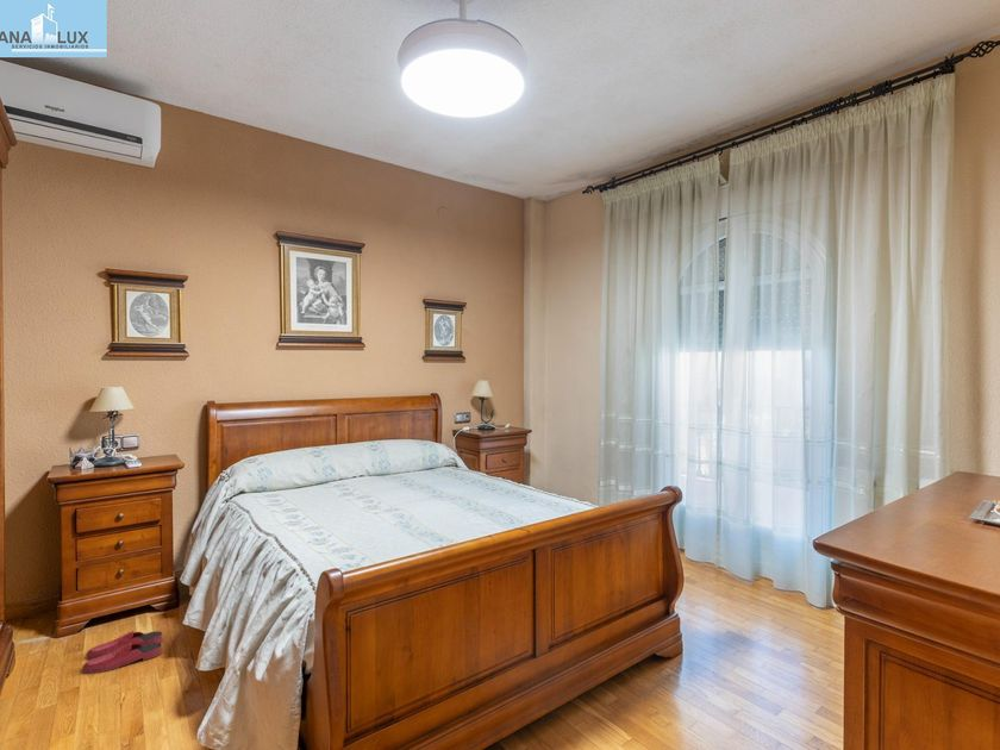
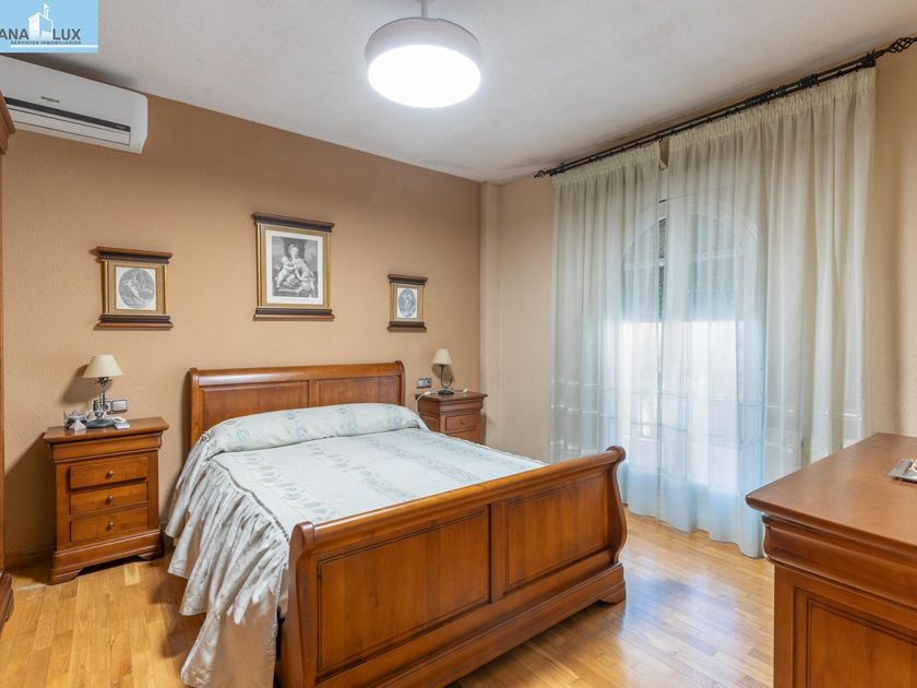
- slippers [81,630,163,675]
